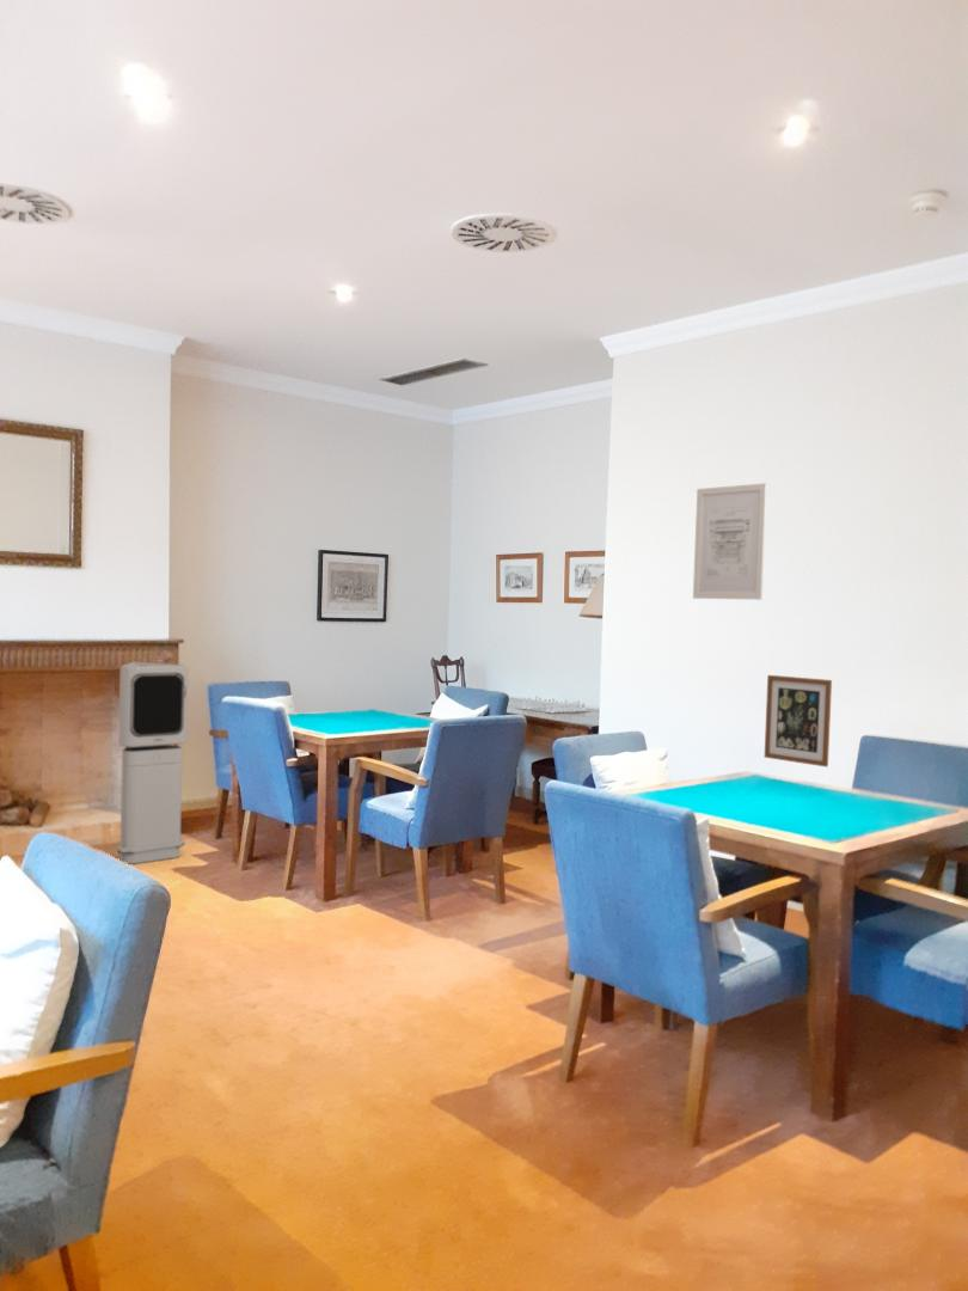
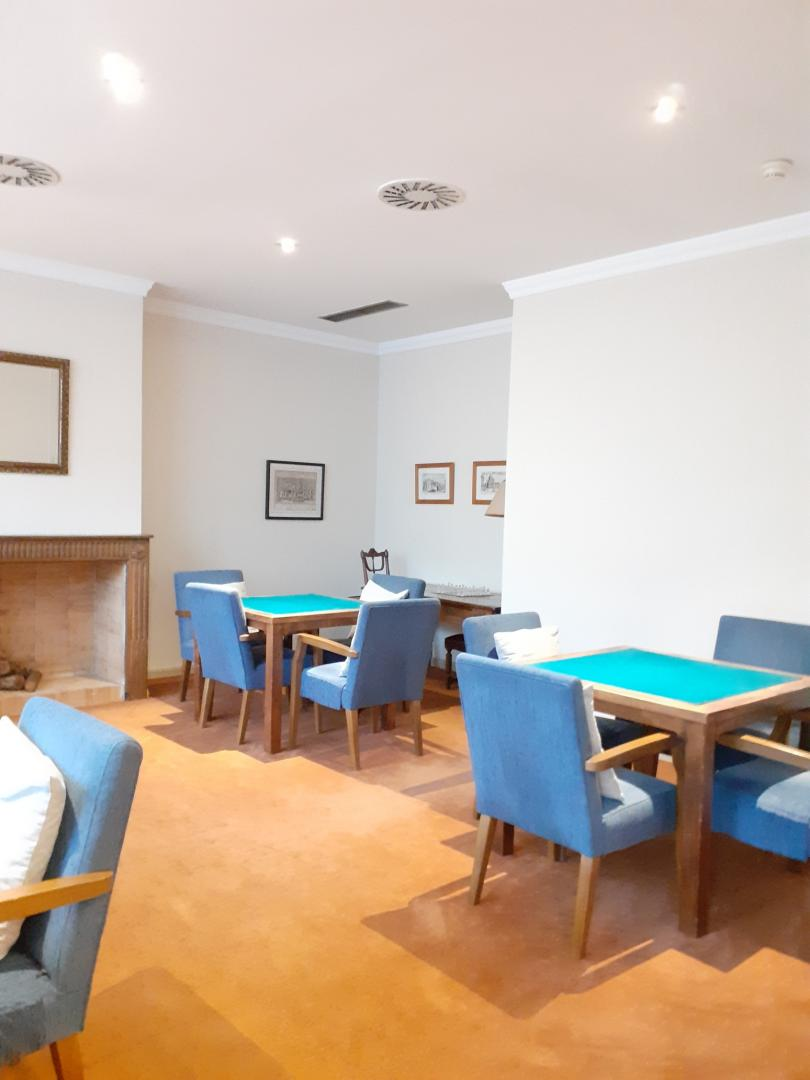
- air purifier [116,661,190,865]
- wall art [764,674,833,769]
- wall art [692,482,768,601]
